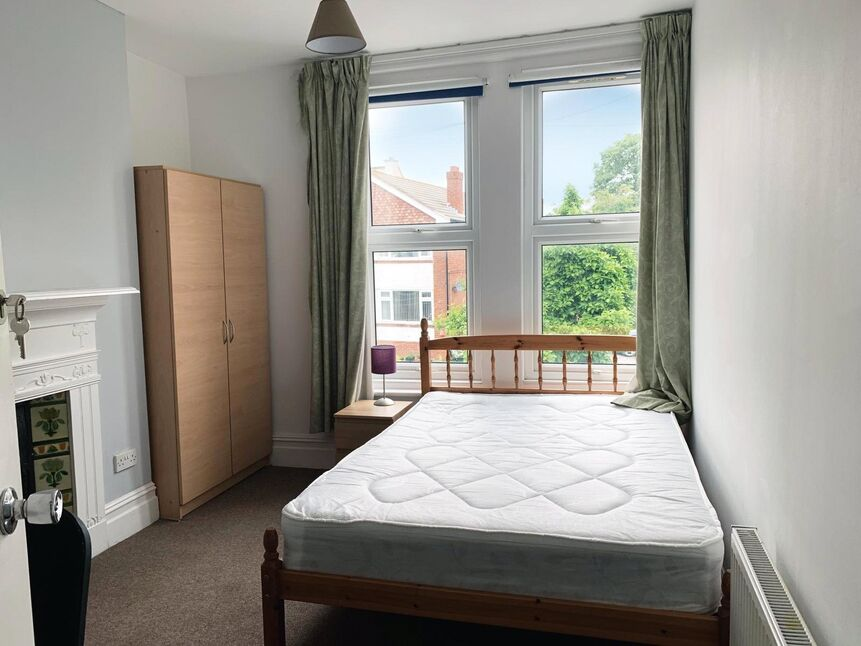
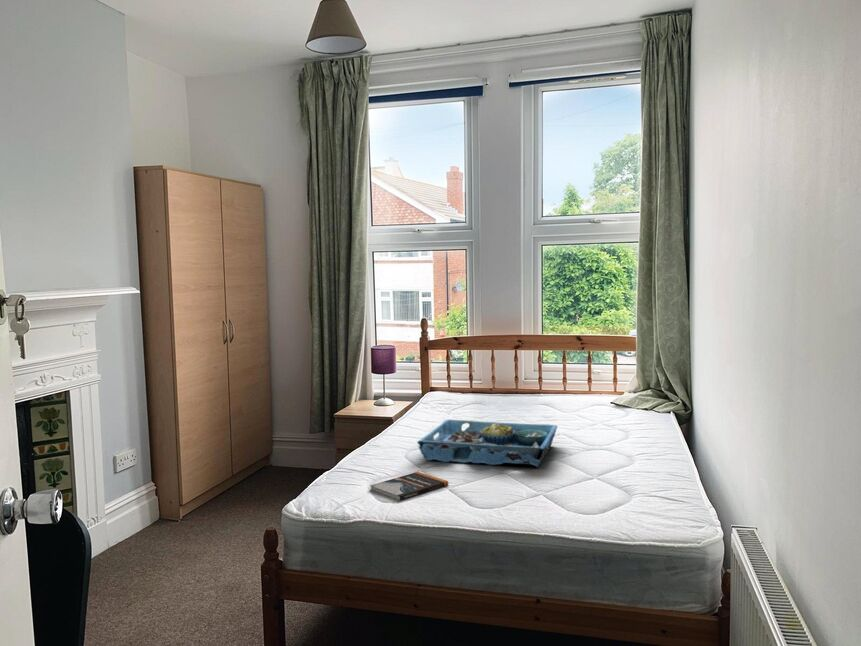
+ book [369,471,449,501]
+ serving tray [416,419,559,468]
